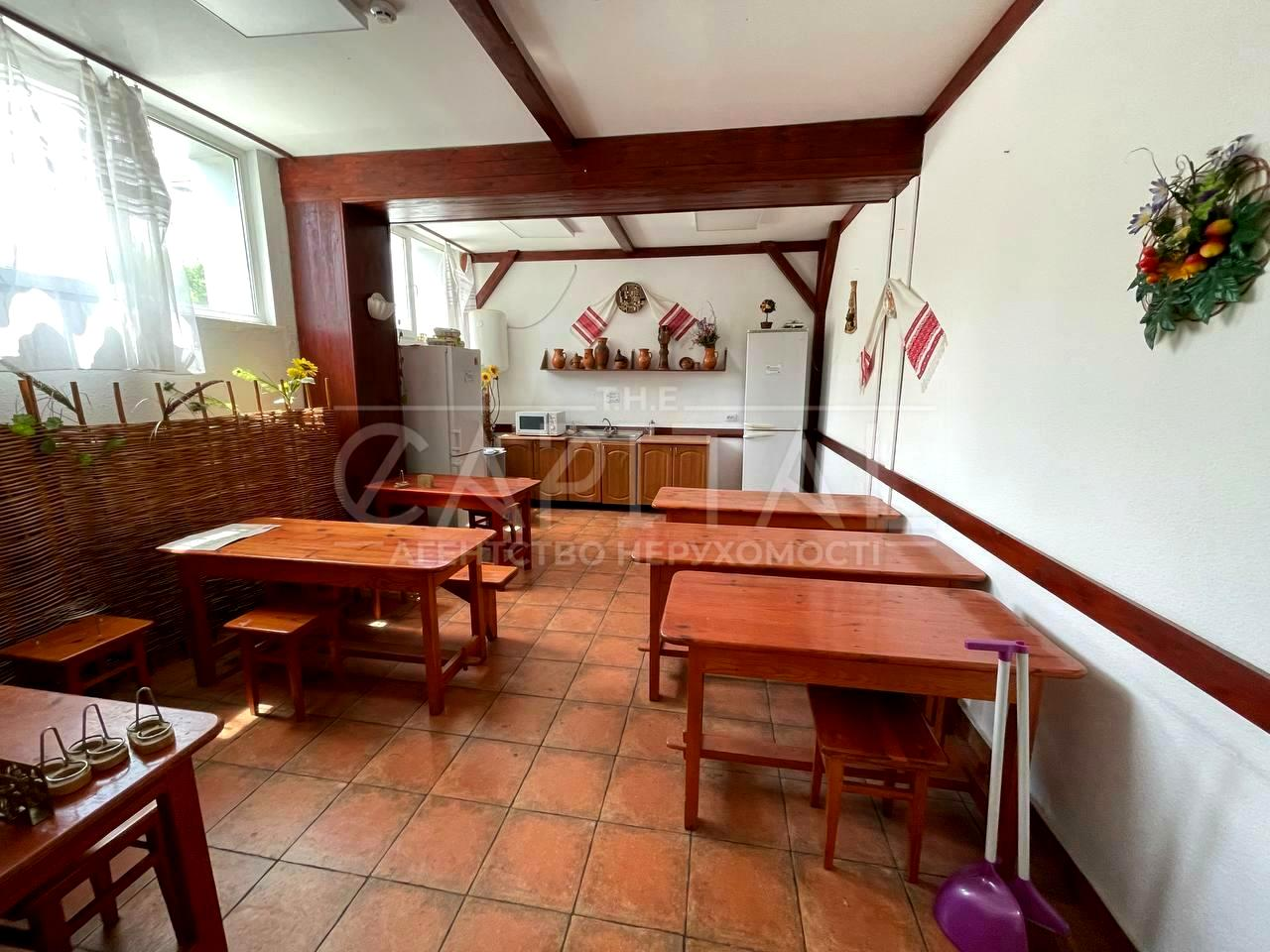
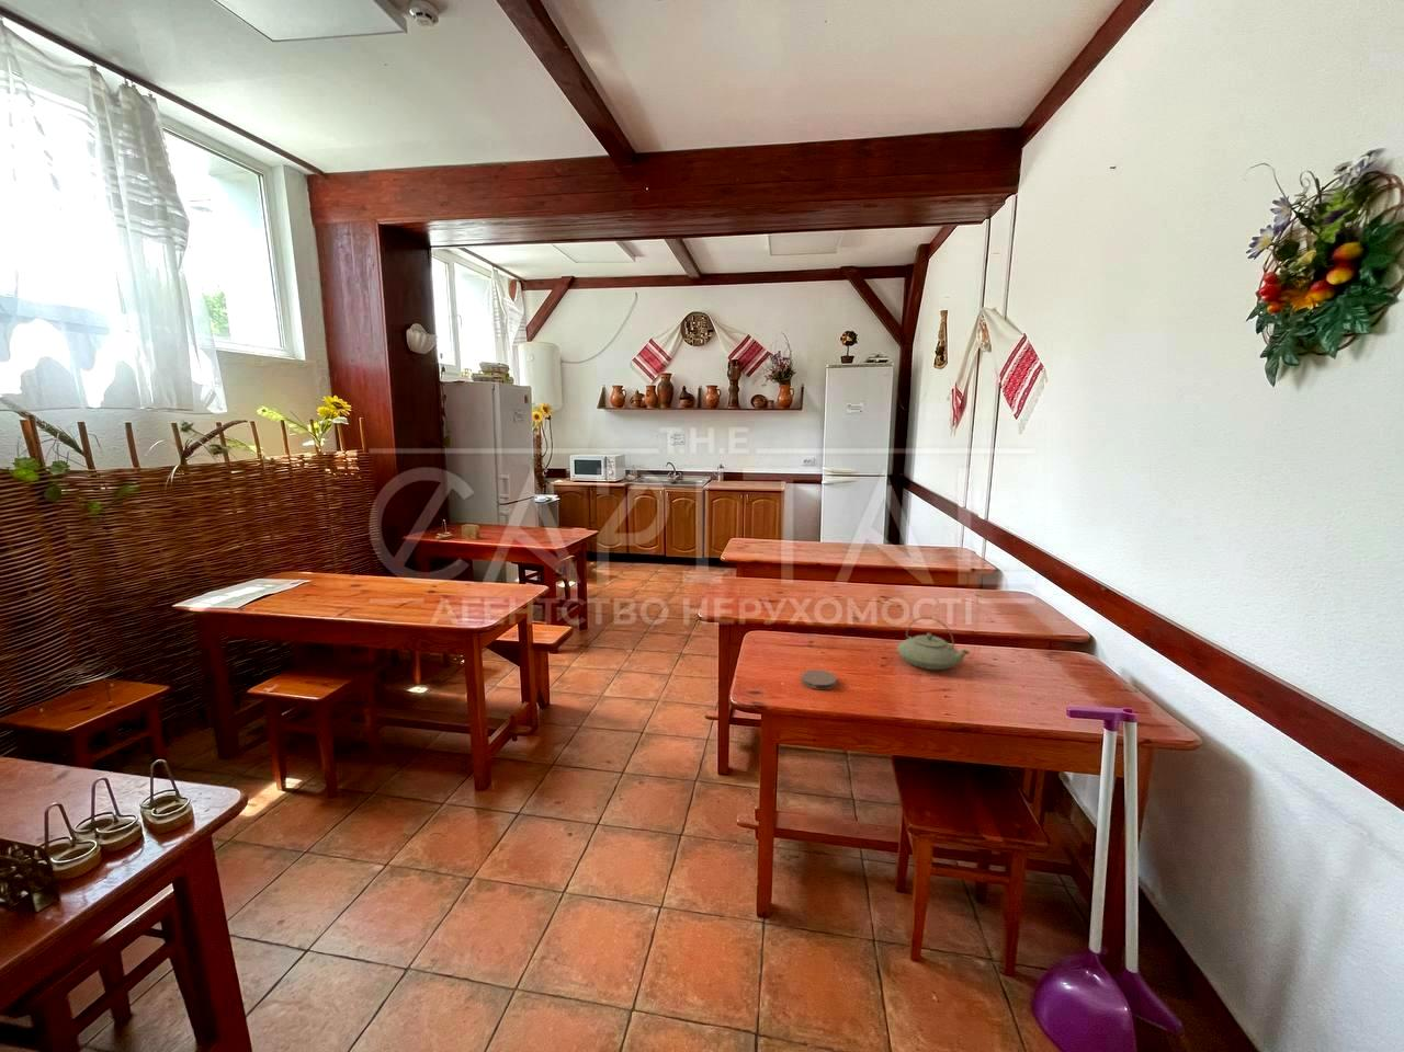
+ coaster [800,669,838,691]
+ teapot [897,616,971,671]
